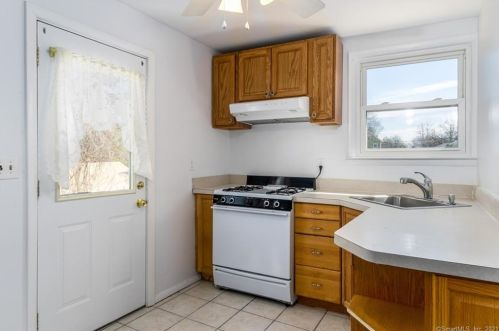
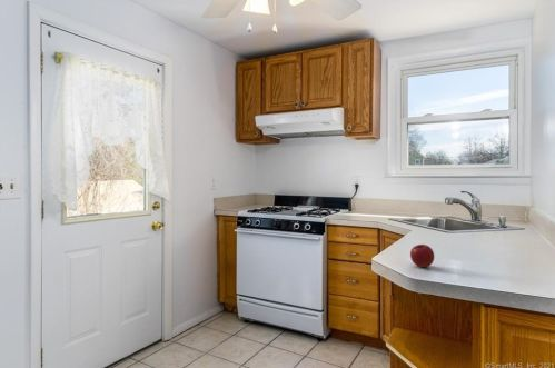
+ apple [409,243,435,268]
